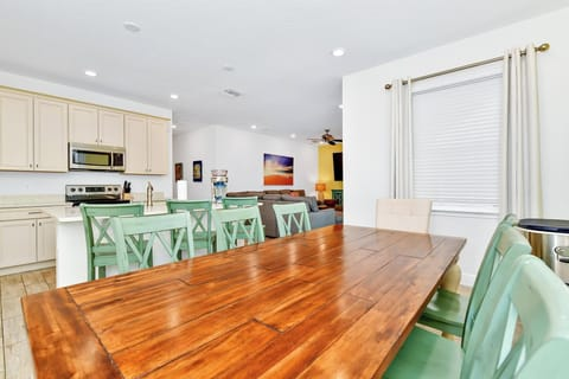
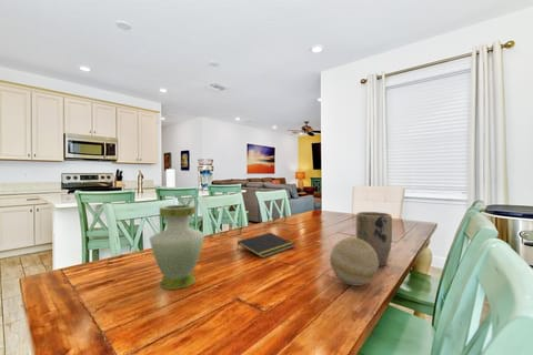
+ notepad [235,232,295,260]
+ vase [148,204,207,291]
+ plant pot [355,211,393,267]
+ decorative ball [329,236,380,287]
